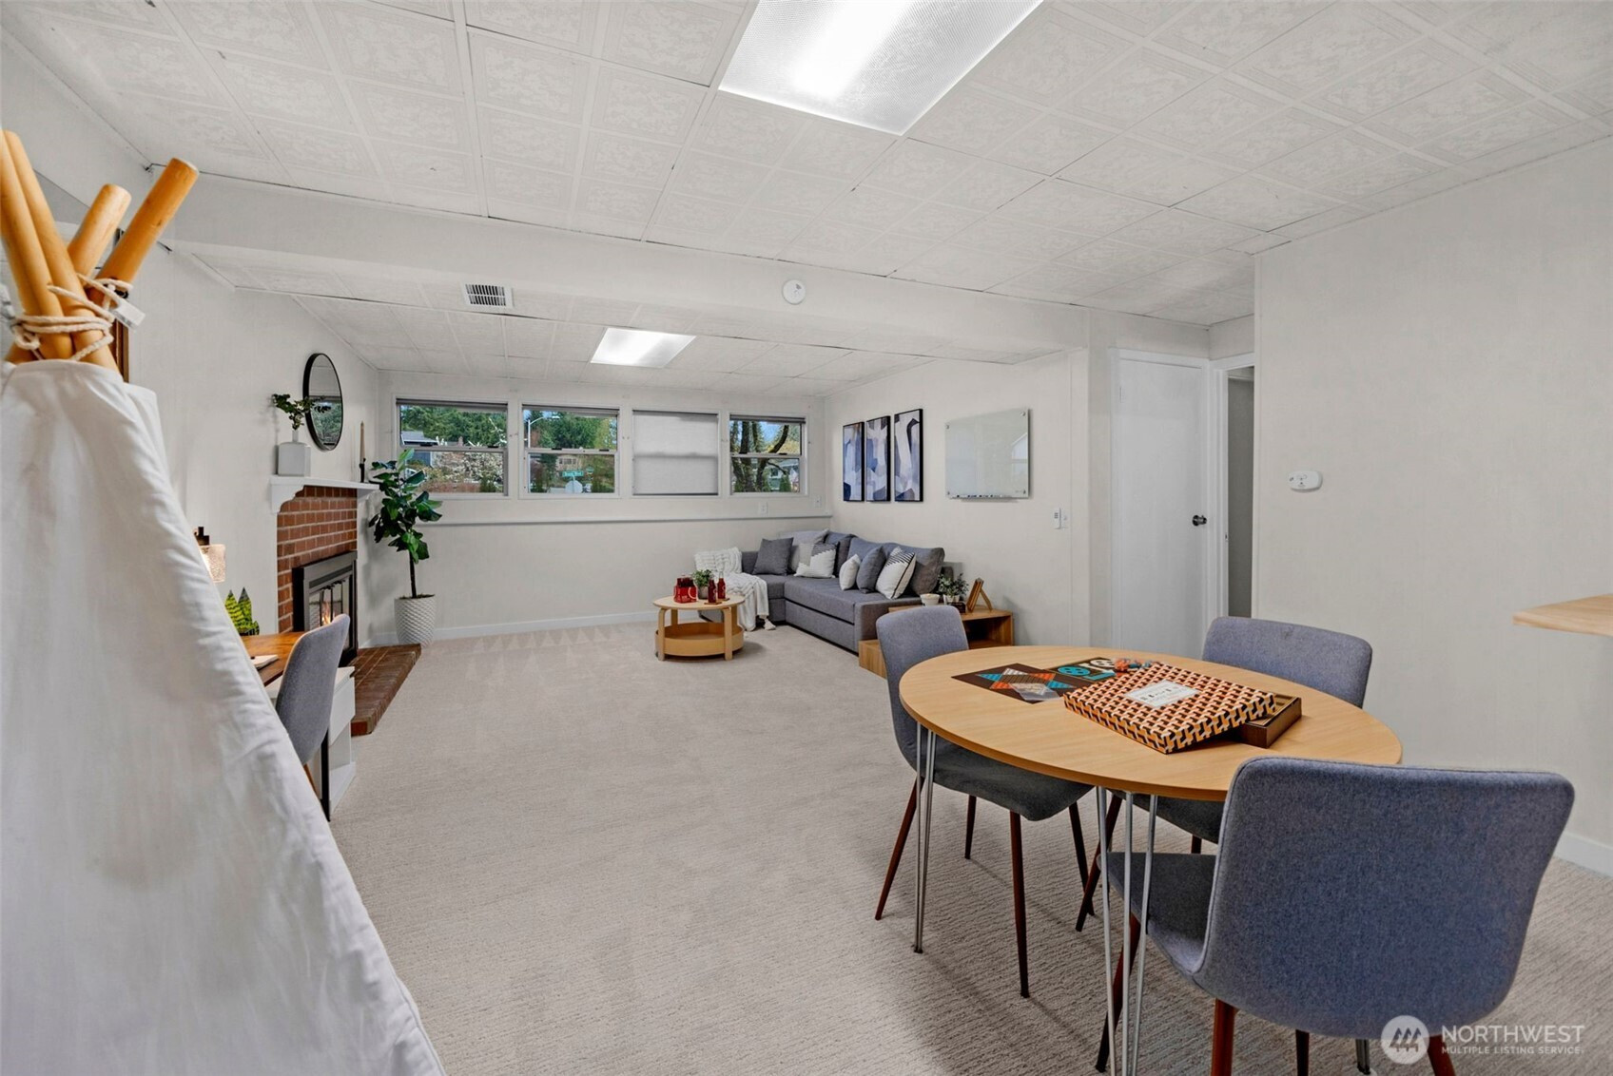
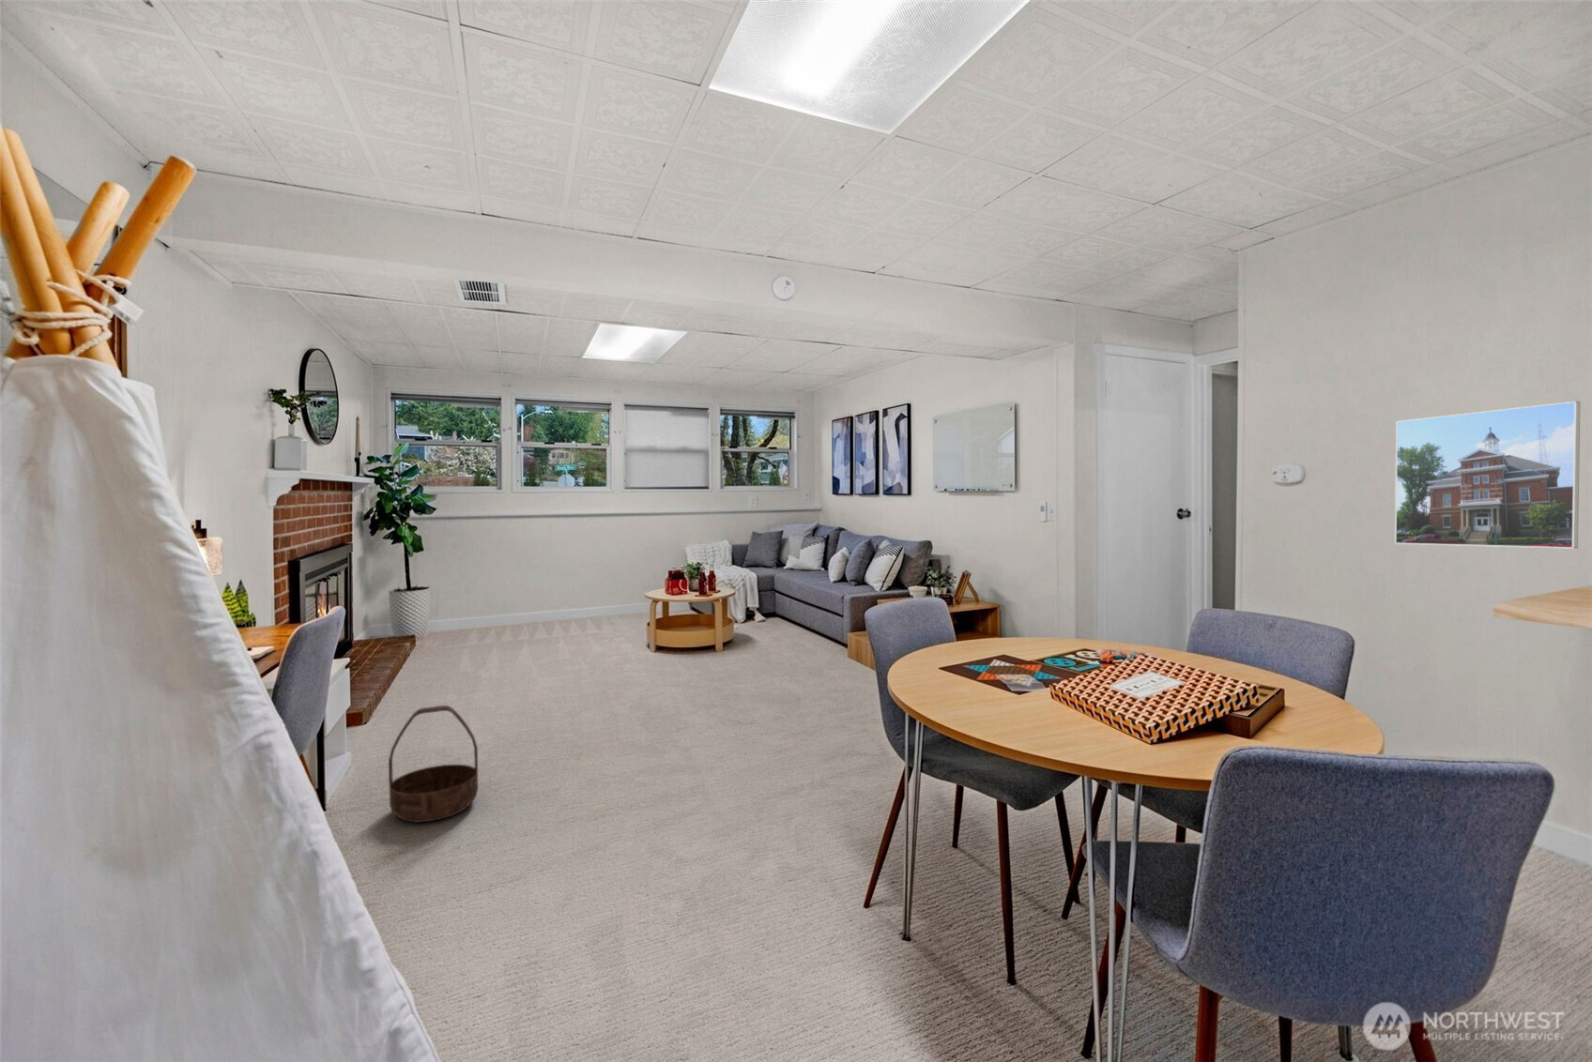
+ basket [388,704,479,824]
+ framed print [1394,401,1580,550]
